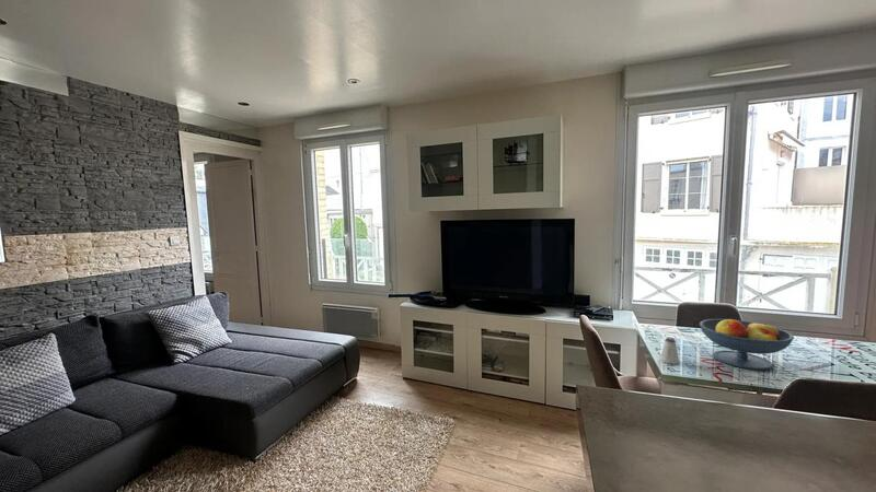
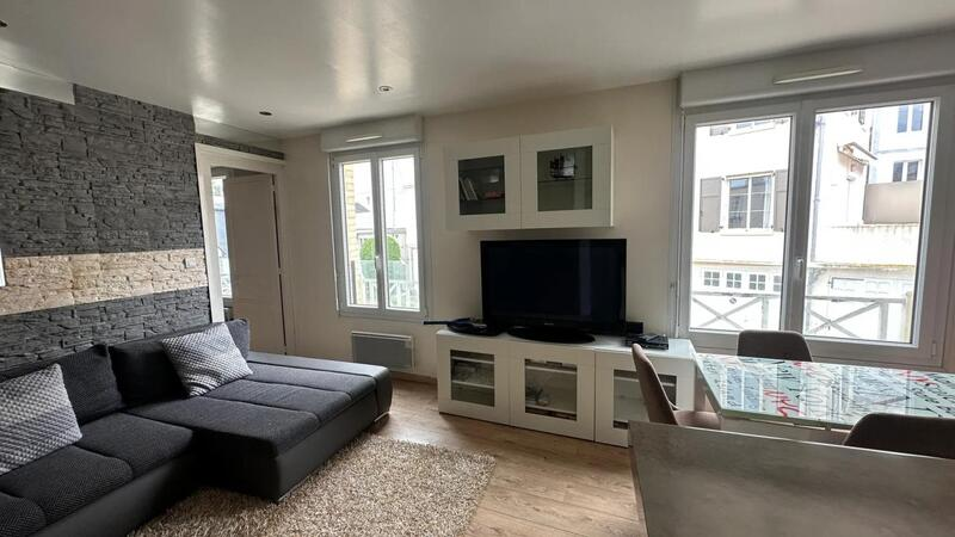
- fruit bowl [699,318,795,371]
- saltshaker [659,337,680,365]
